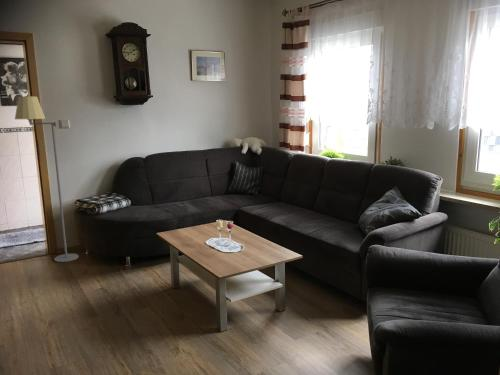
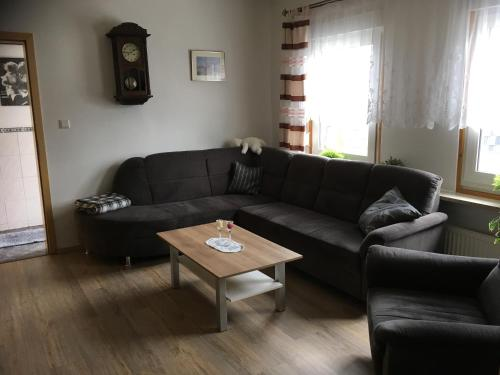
- floor lamp [14,96,79,263]
